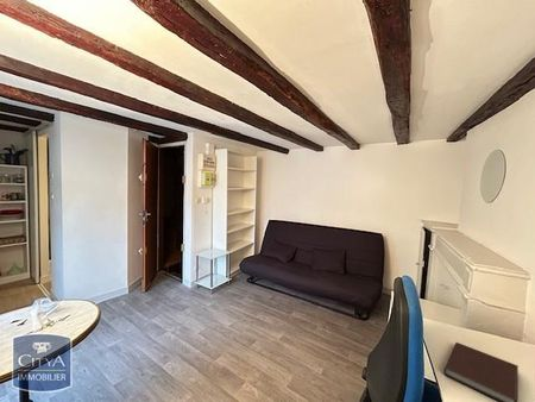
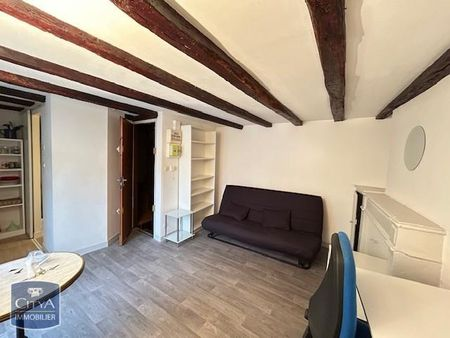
- notebook [442,341,520,402]
